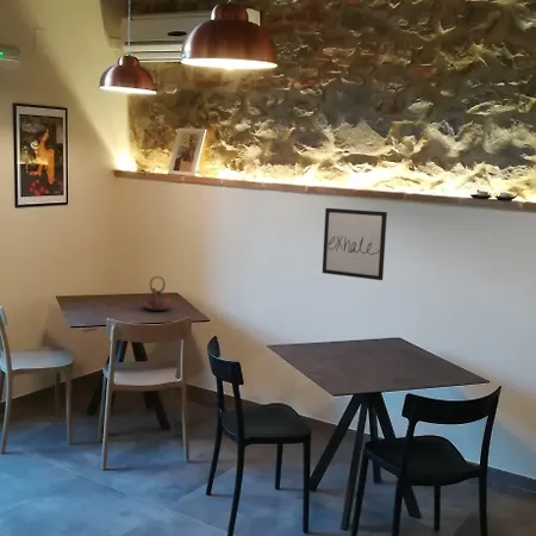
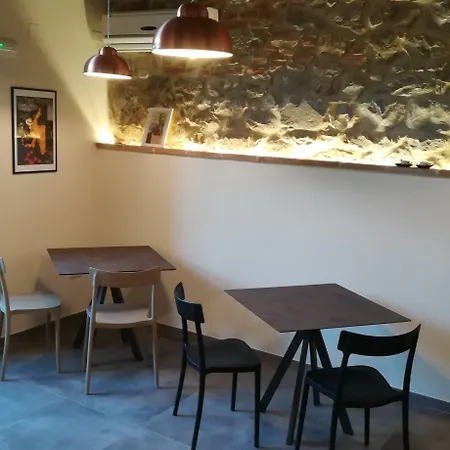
- wall art [322,207,388,281]
- teapot [142,275,173,312]
